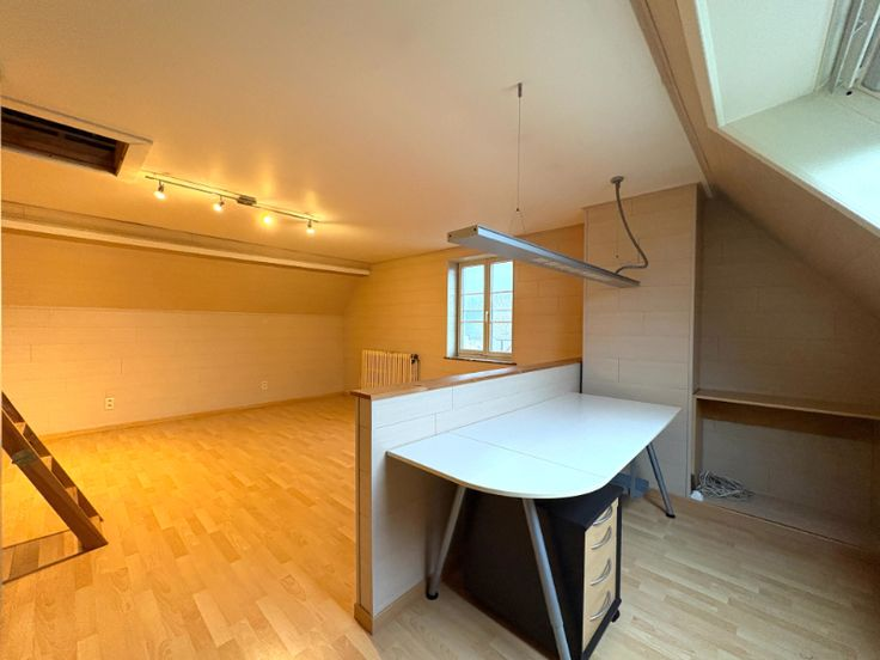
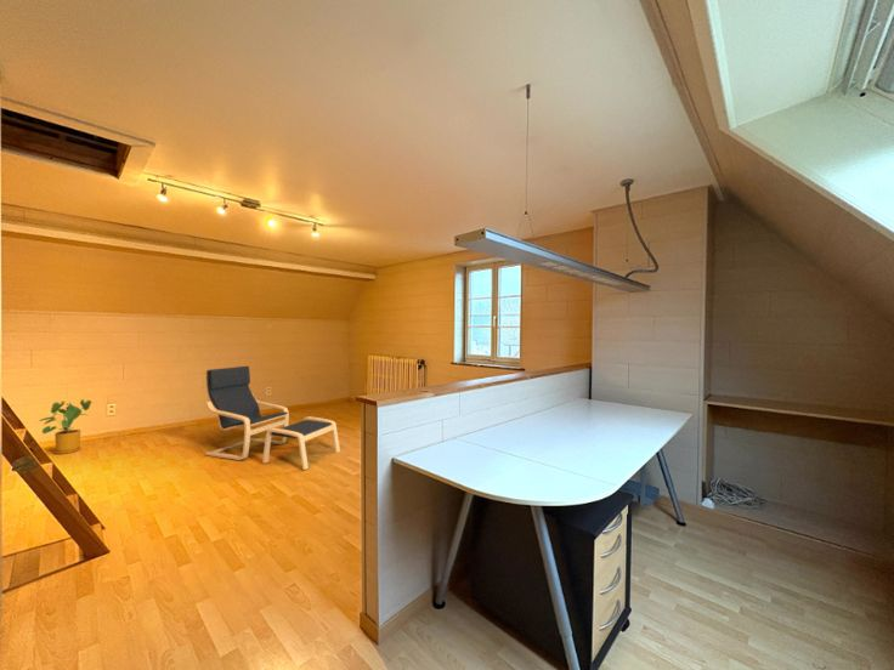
+ house plant [38,398,92,455]
+ lounge chair [204,365,341,471]
